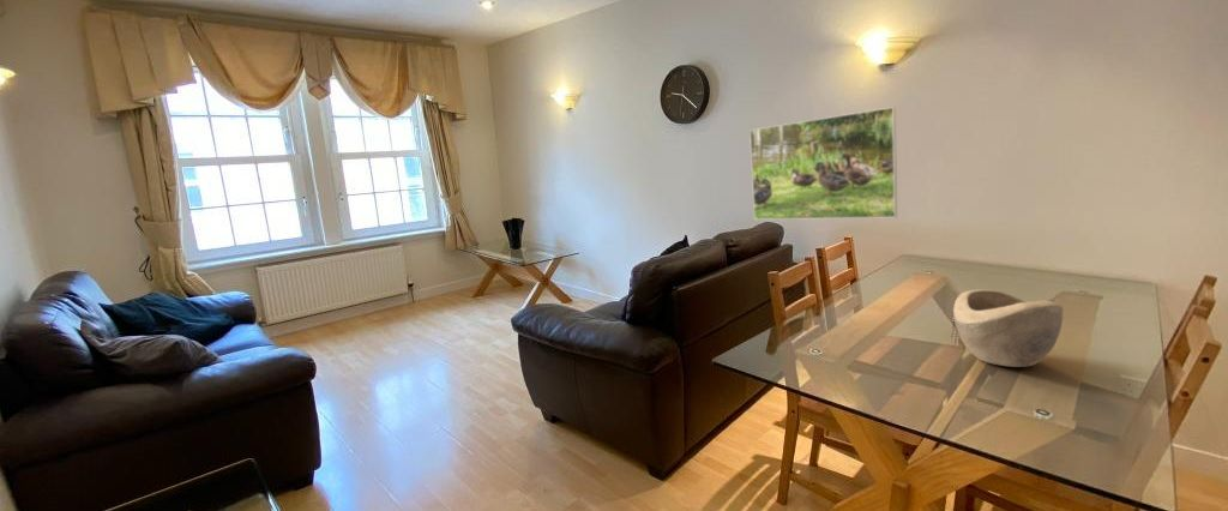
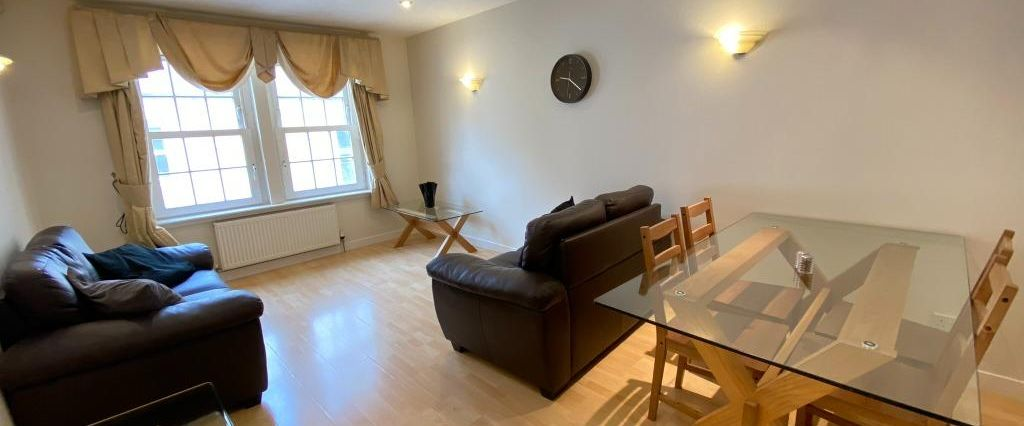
- decorative bowl [952,288,1064,368]
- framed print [748,106,898,221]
